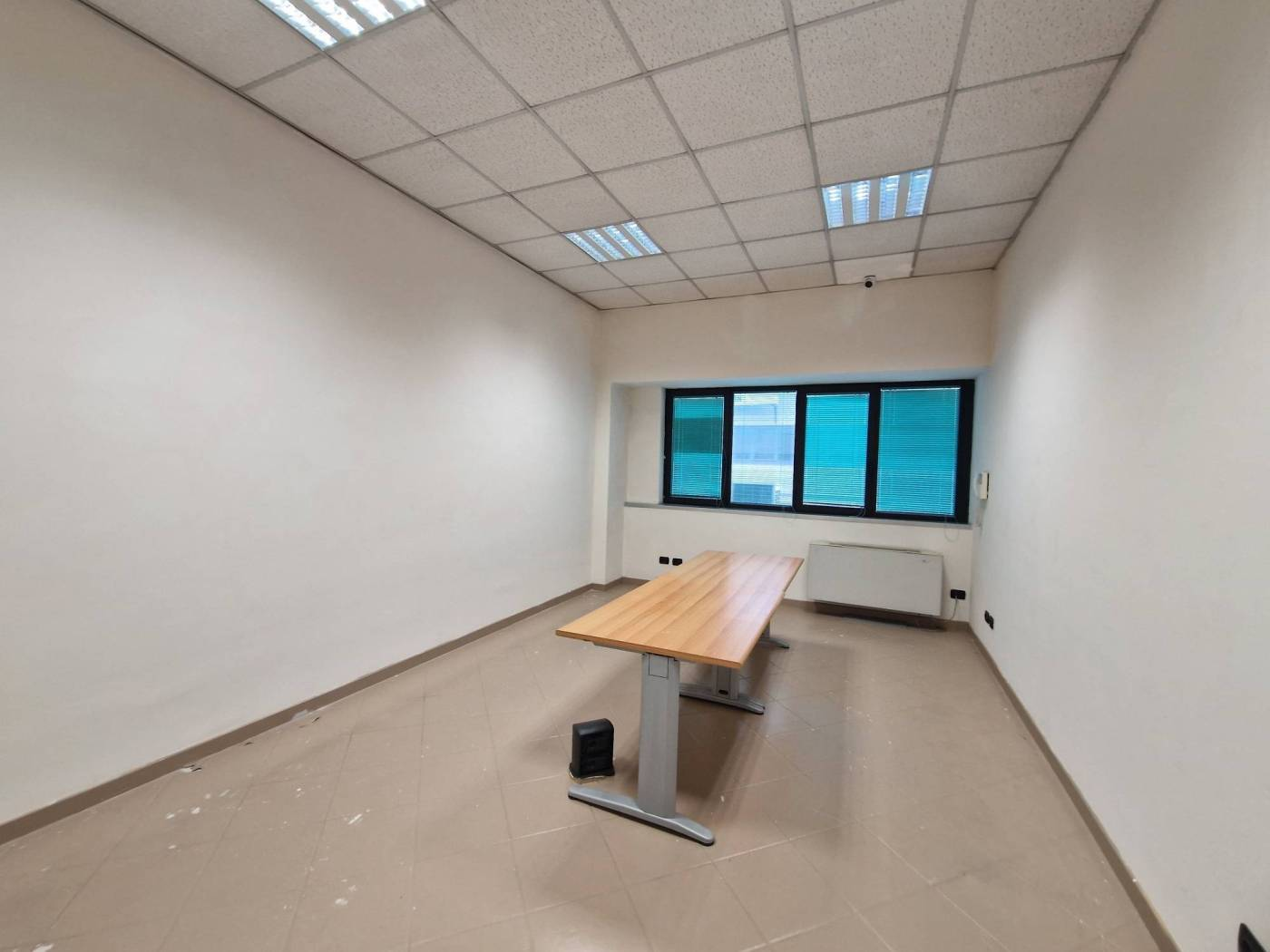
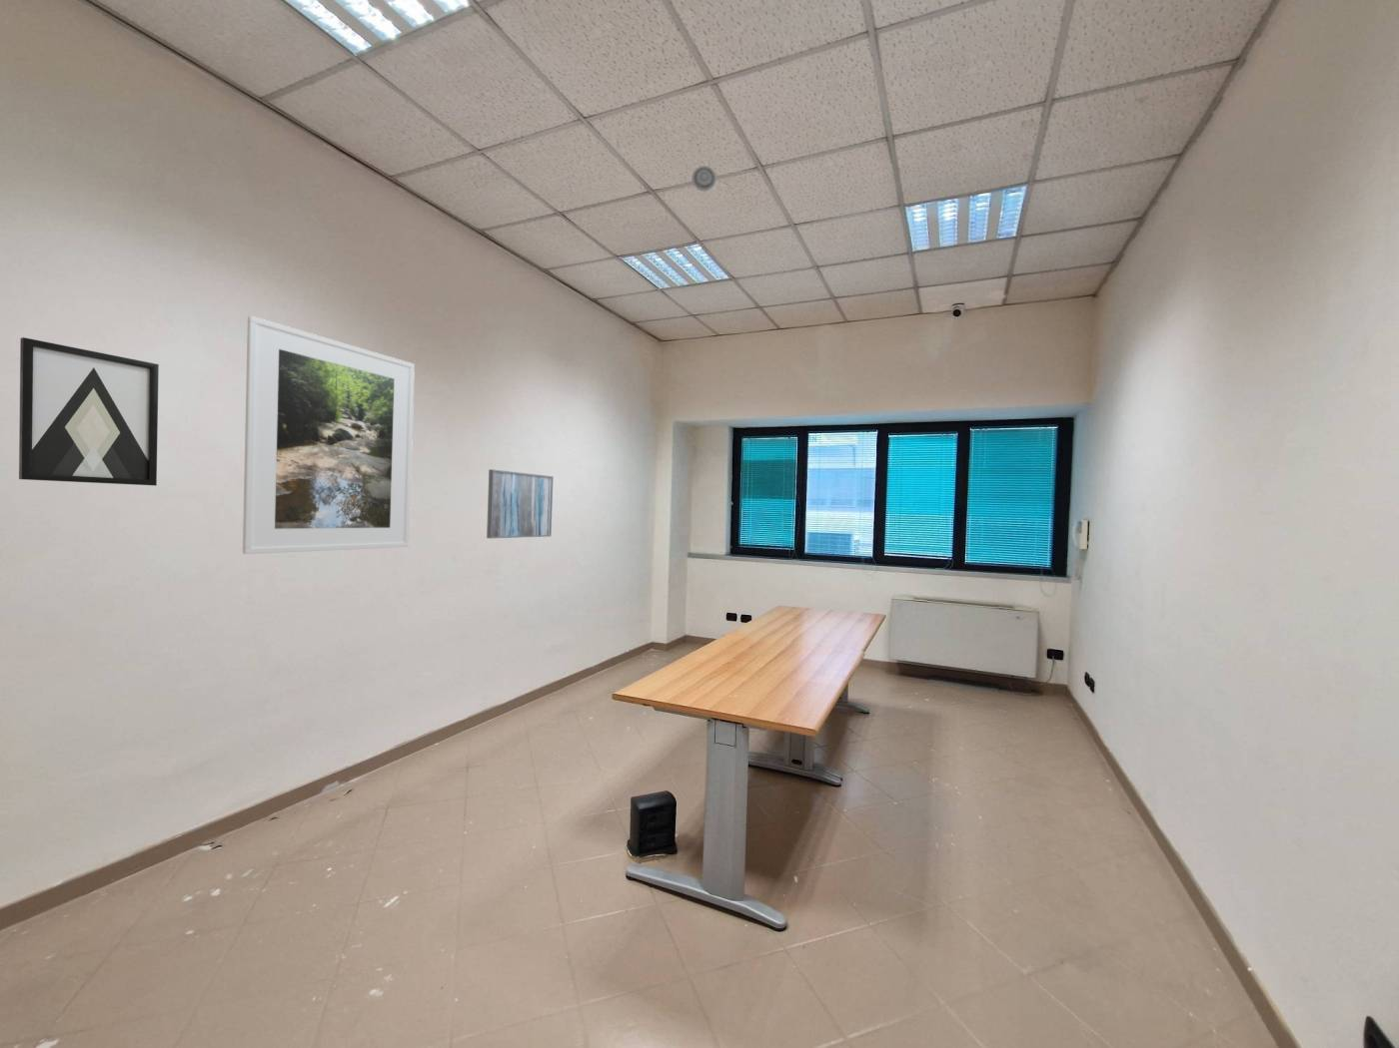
+ smoke detector [691,165,717,193]
+ wall art [486,468,554,539]
+ wall art [18,337,160,487]
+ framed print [242,316,415,555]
